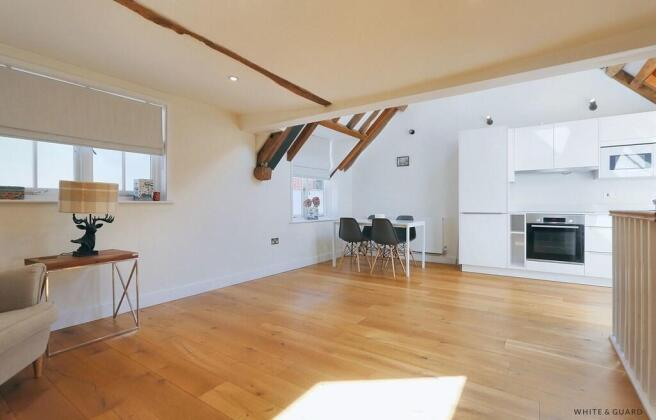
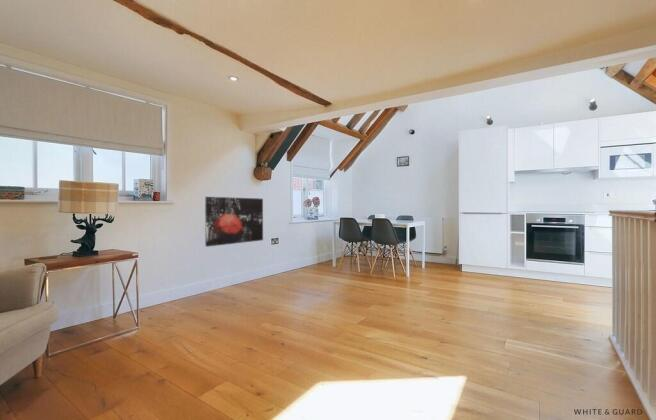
+ wall art [204,196,264,248]
